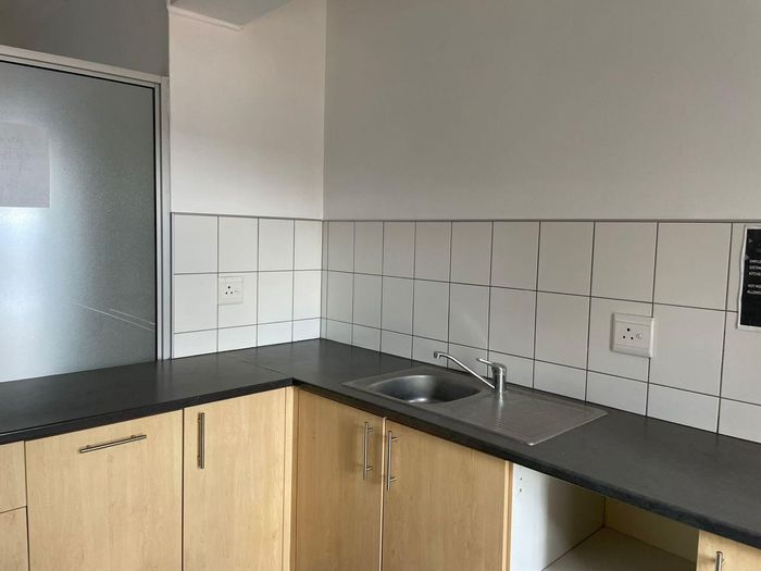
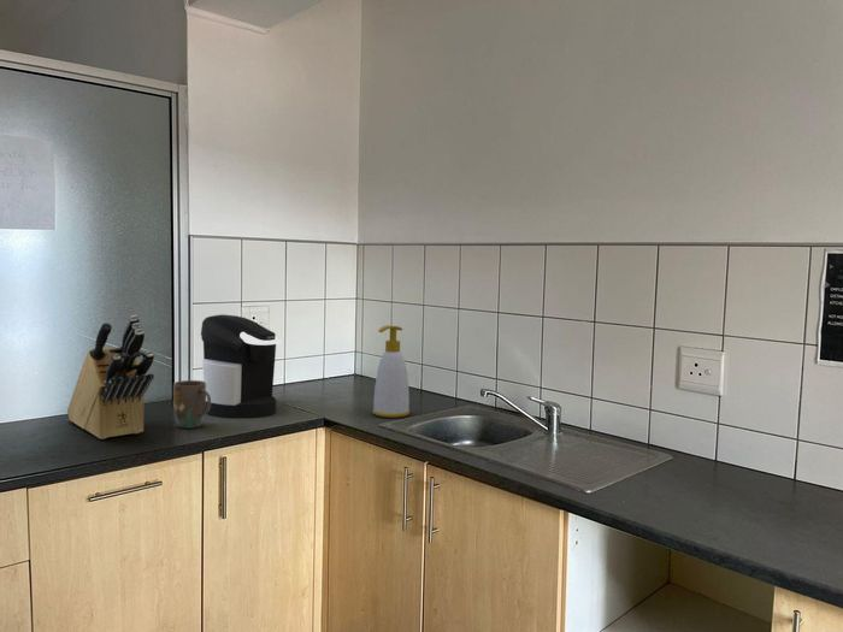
+ knife block [66,314,155,441]
+ soap bottle [371,325,411,419]
+ mug [172,379,211,430]
+ coffee maker [200,313,281,419]
